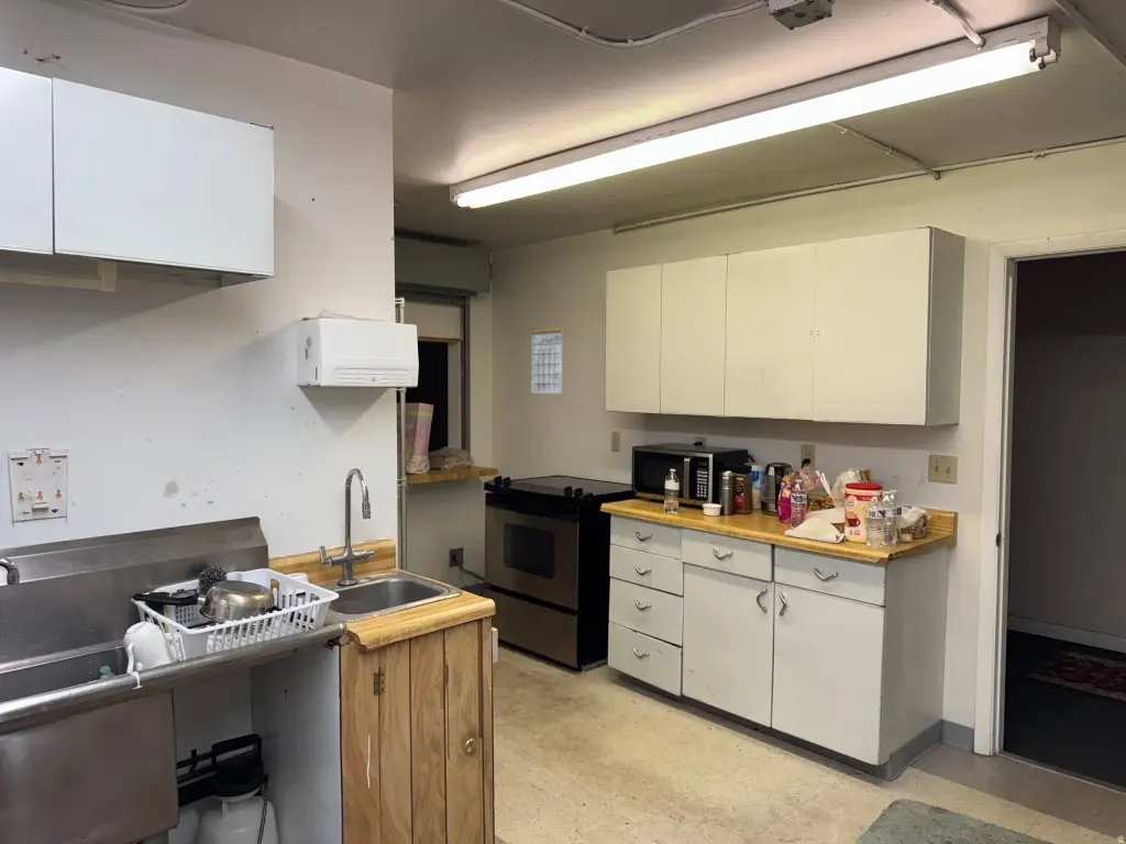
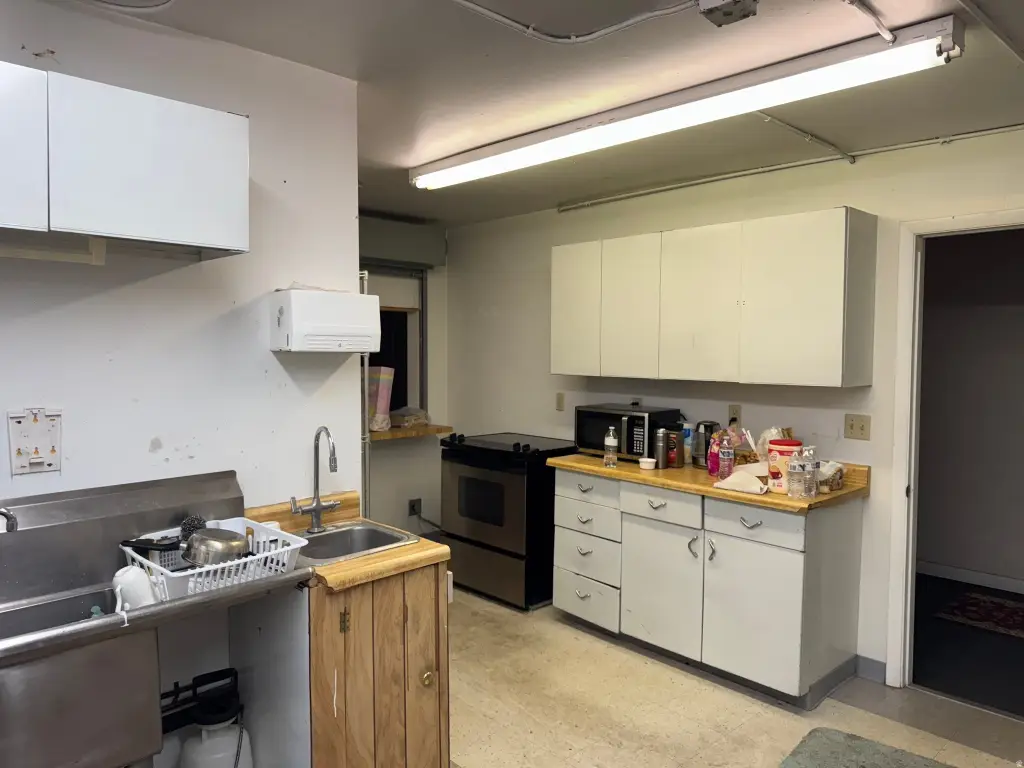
- calendar [530,313,565,395]
